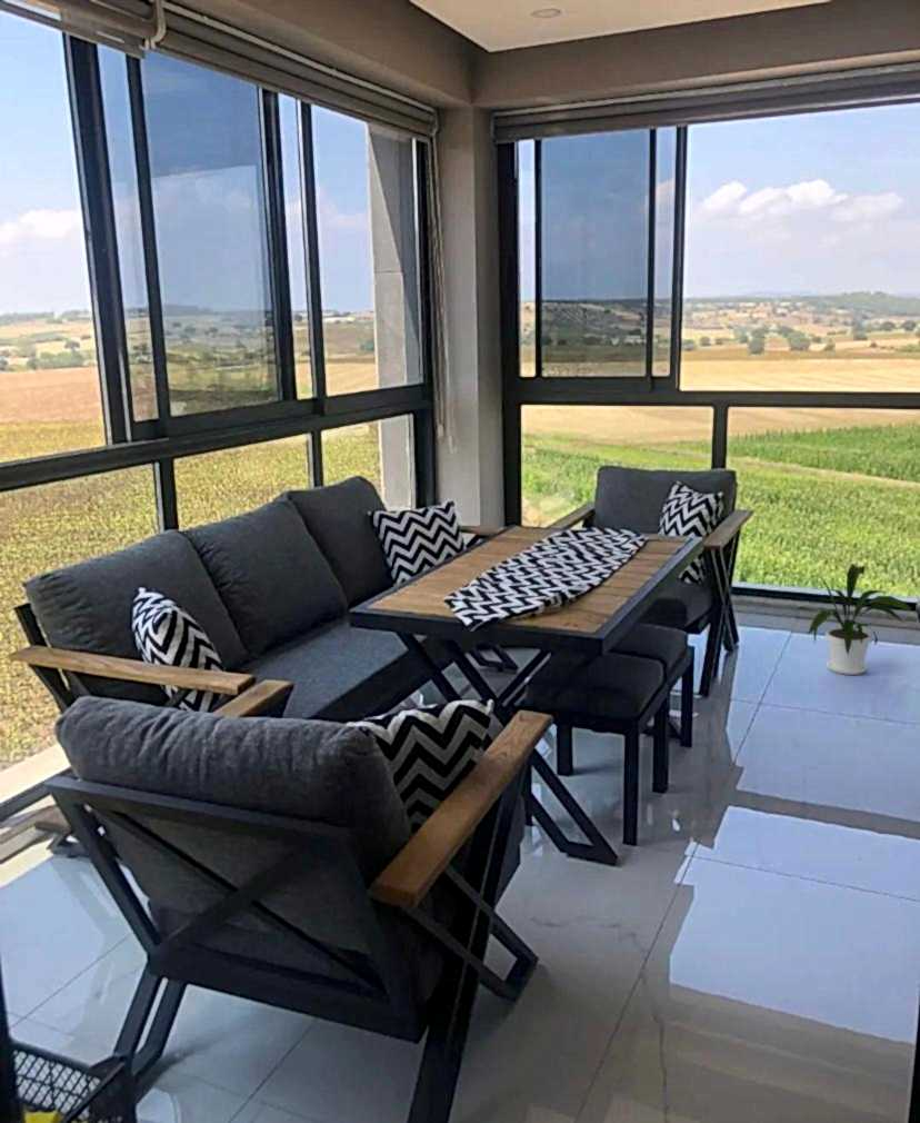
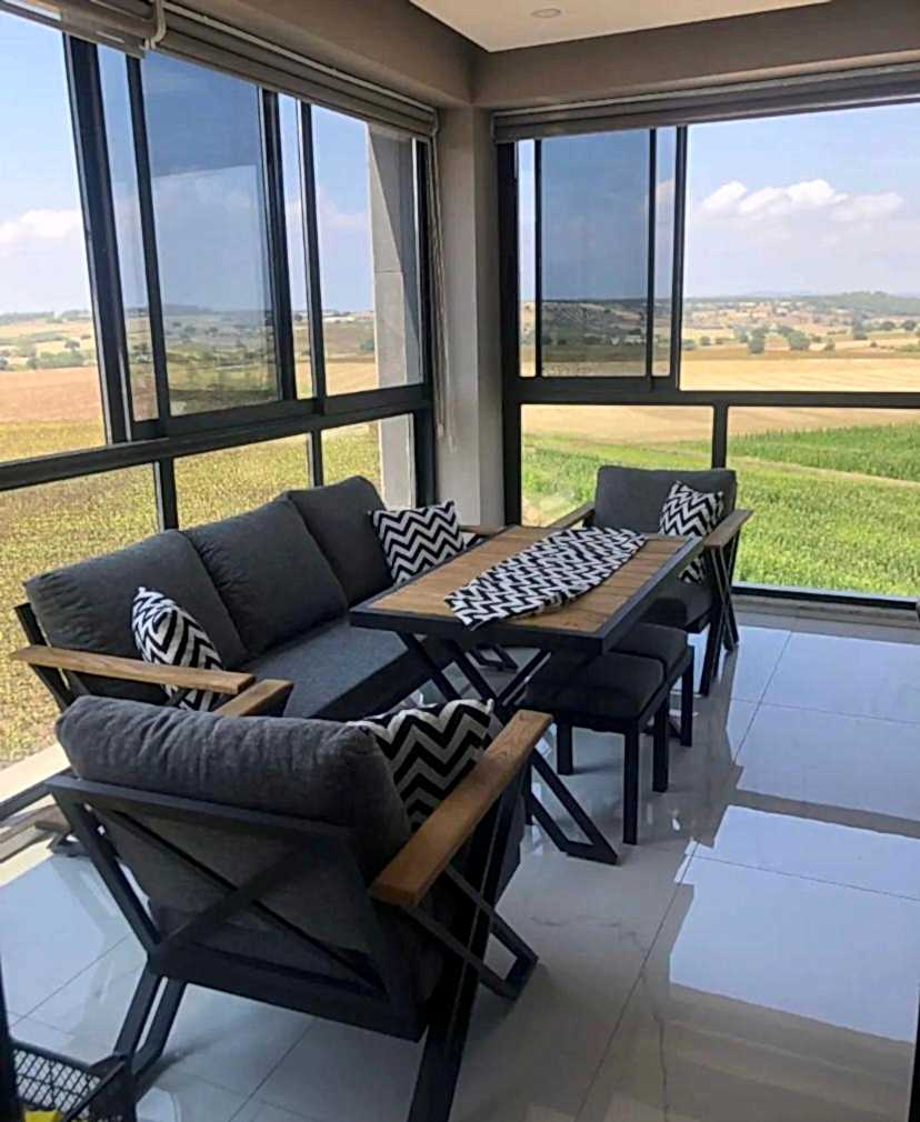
- house plant [807,564,912,676]
